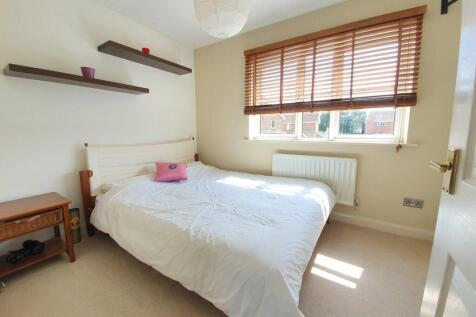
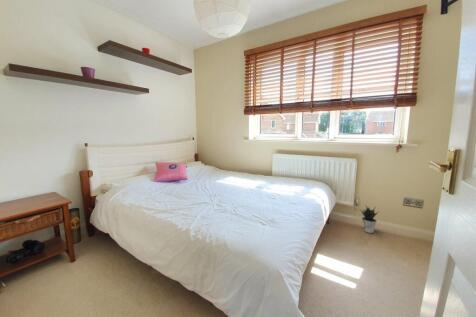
+ potted plant [358,205,380,234]
